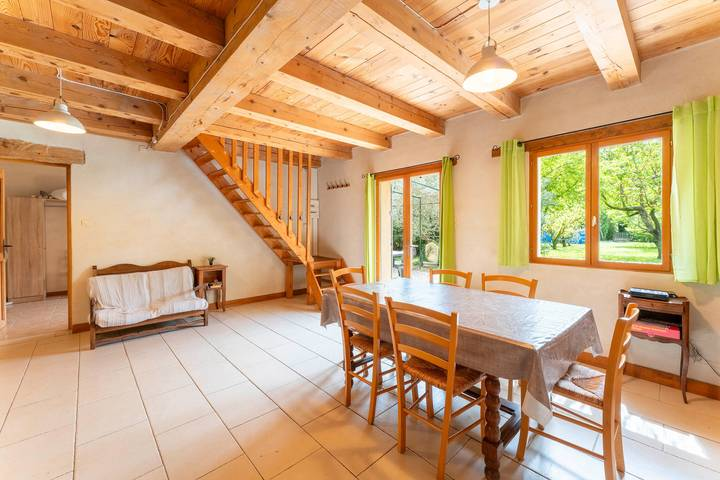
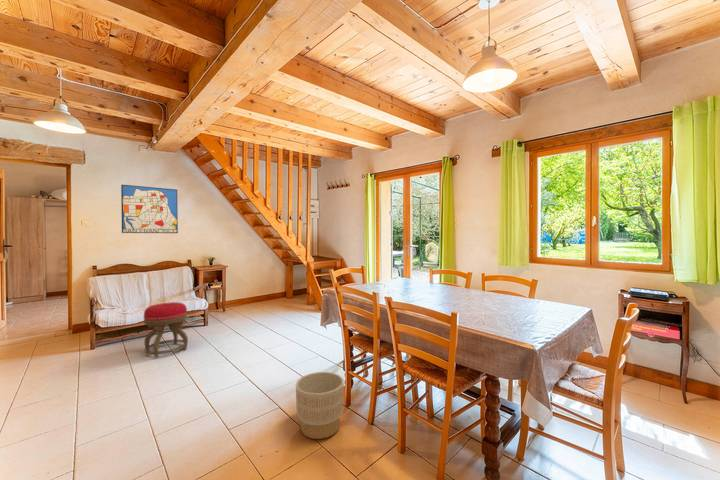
+ stool [143,301,189,359]
+ wall art [120,184,179,234]
+ planter [295,371,345,440]
